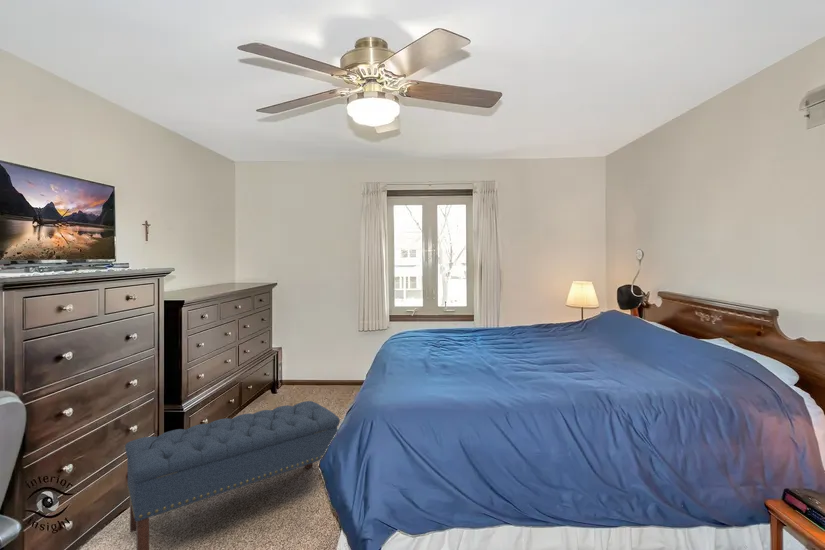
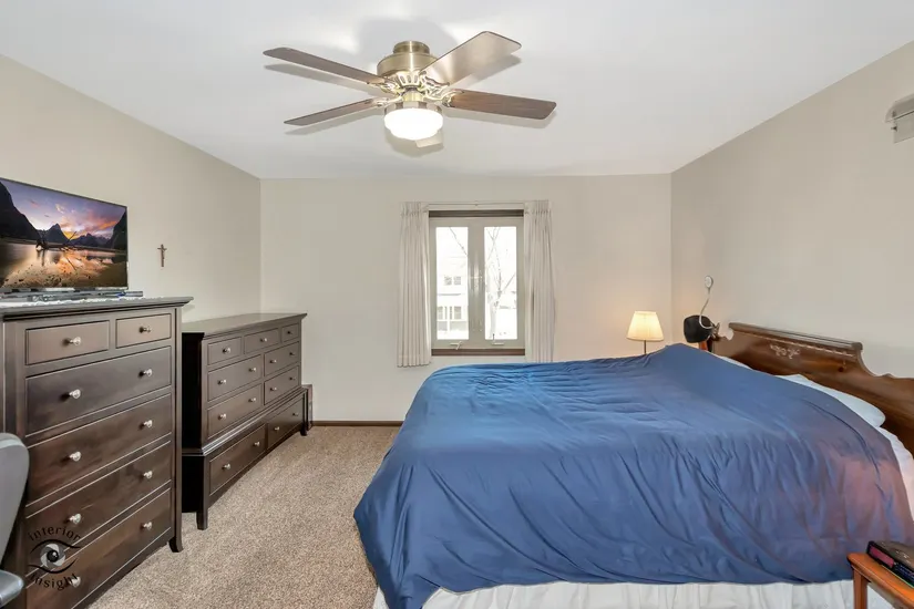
- bench [124,400,341,550]
